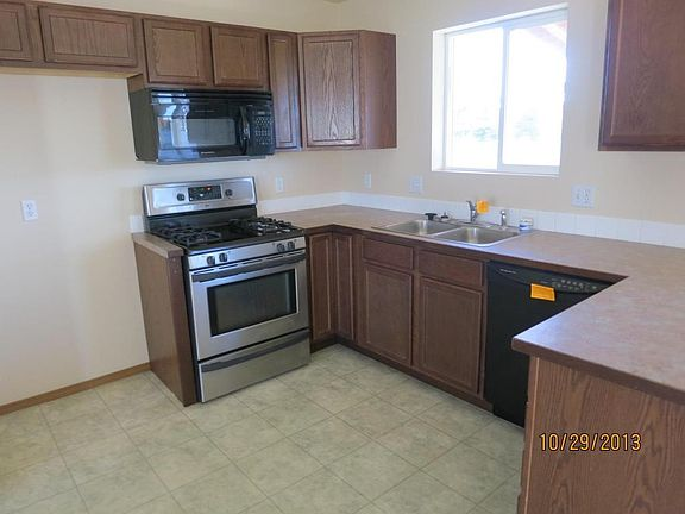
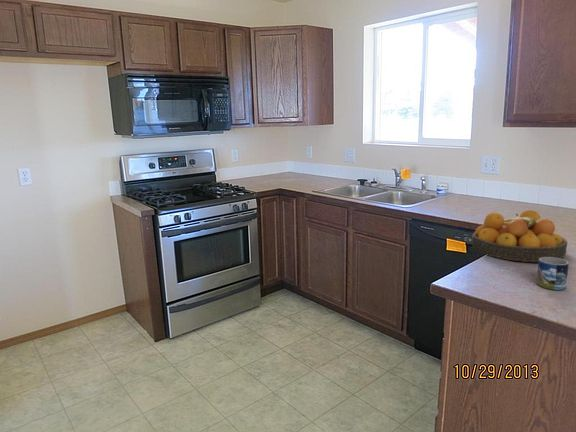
+ mug [535,257,570,291]
+ fruit bowl [471,209,568,263]
